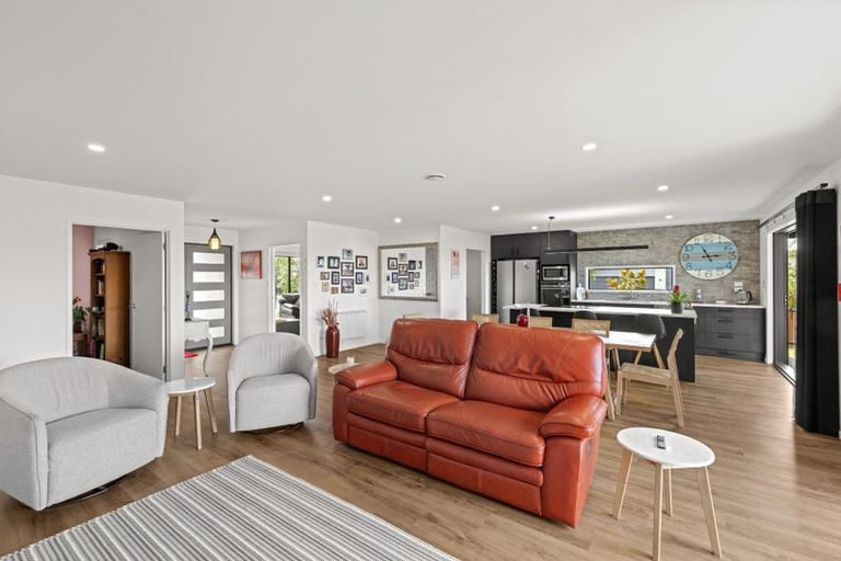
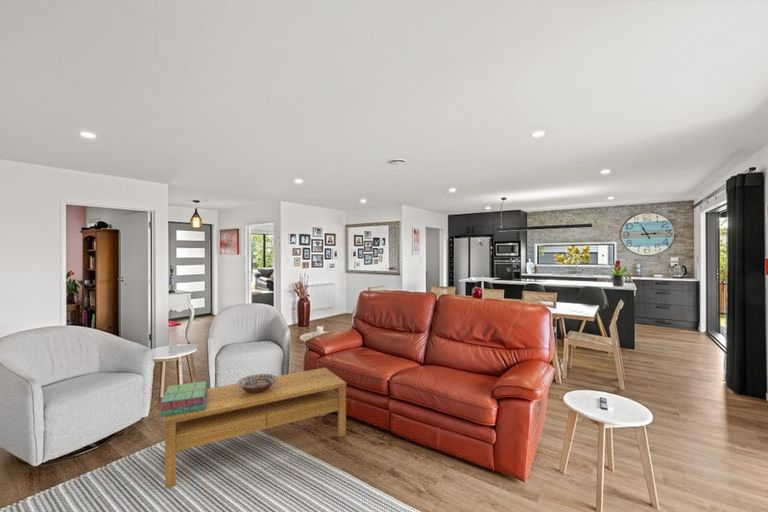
+ coffee table [163,367,347,490]
+ decorative bowl [236,373,277,393]
+ stack of books [158,380,208,418]
